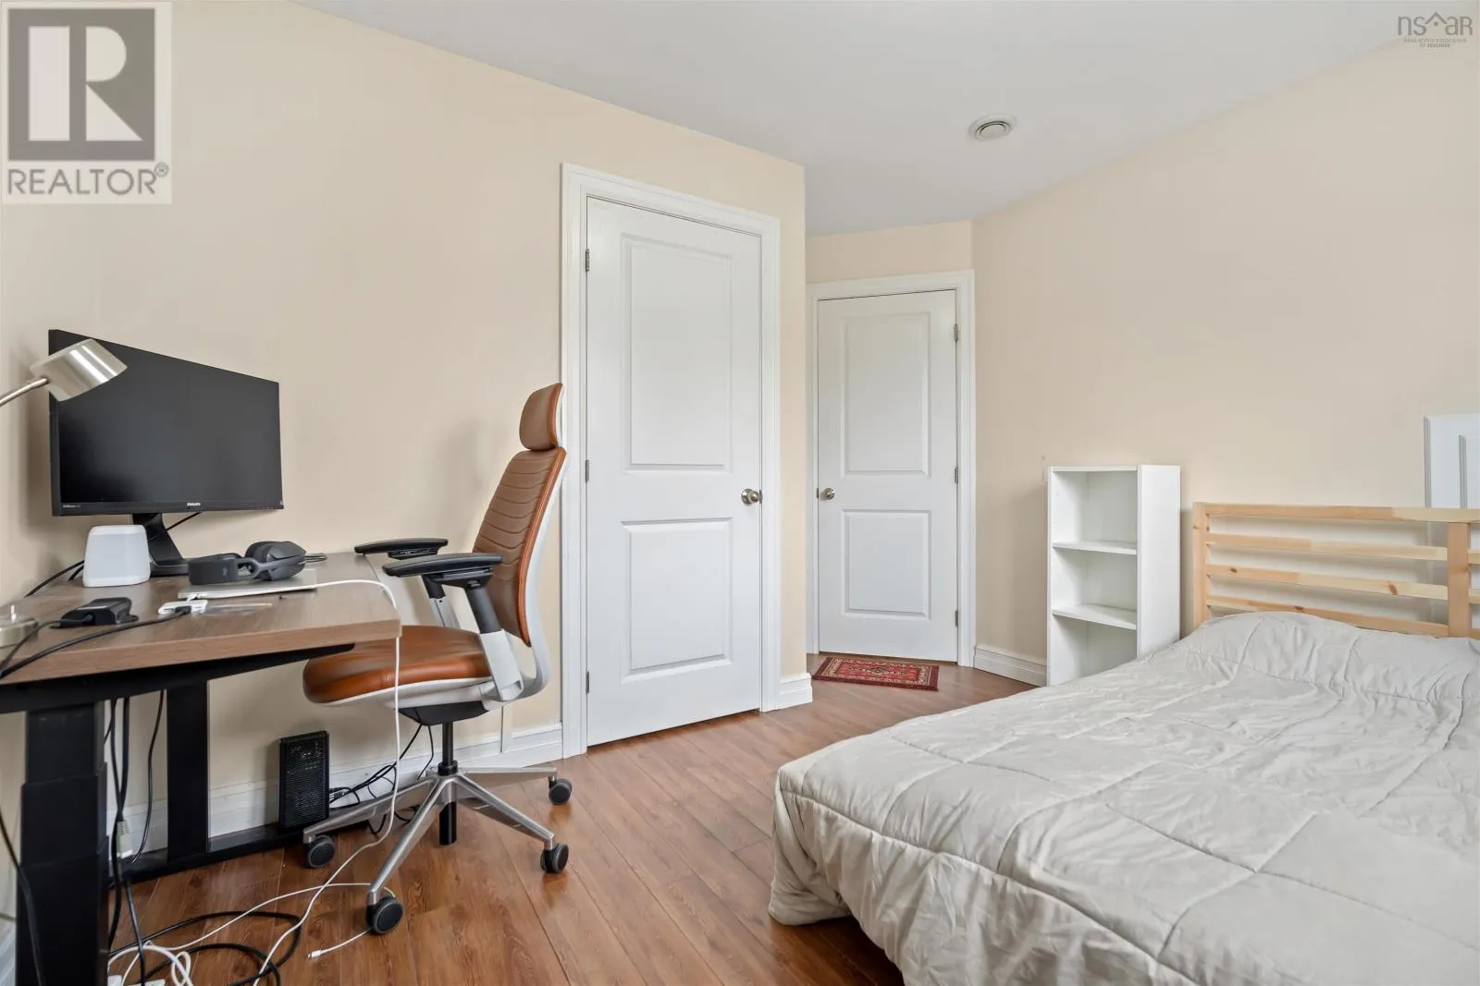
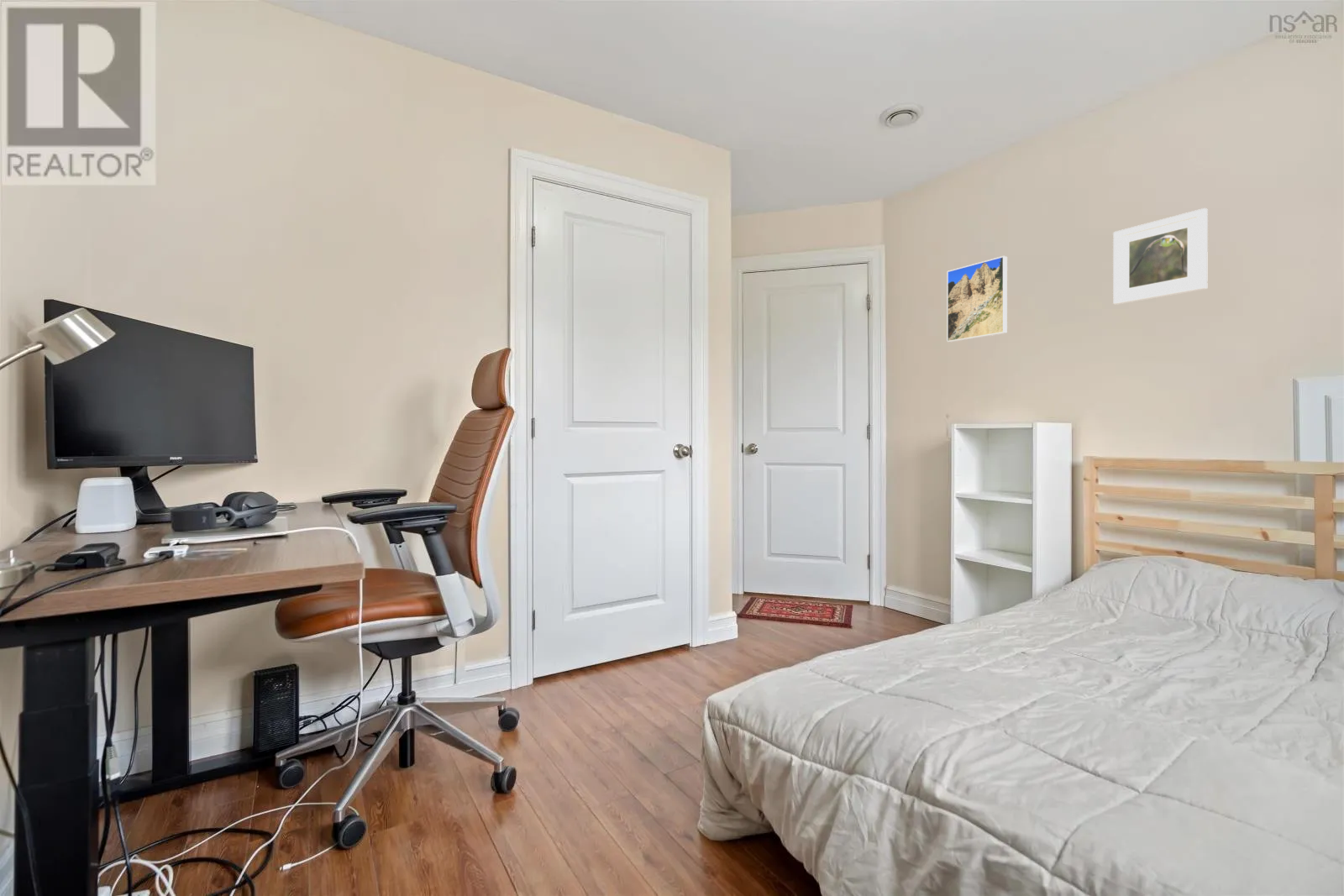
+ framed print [1112,207,1209,306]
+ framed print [946,255,1008,343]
